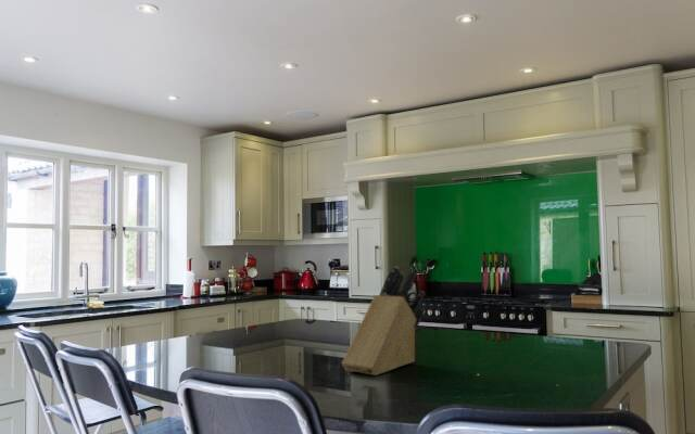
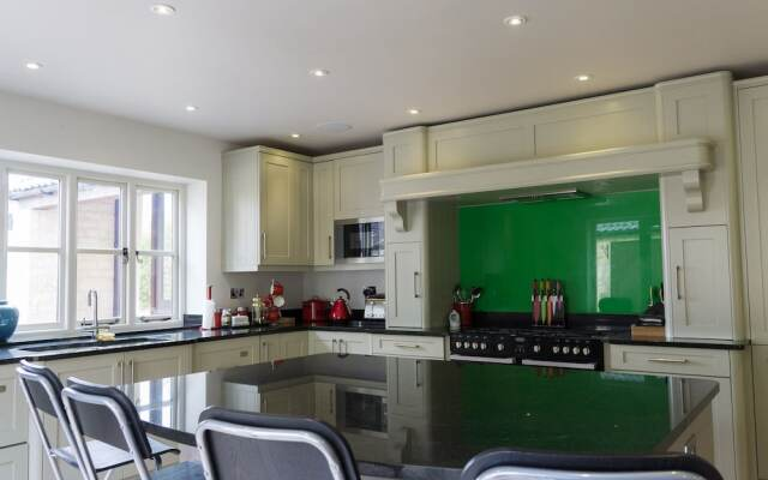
- knife block [341,266,427,376]
